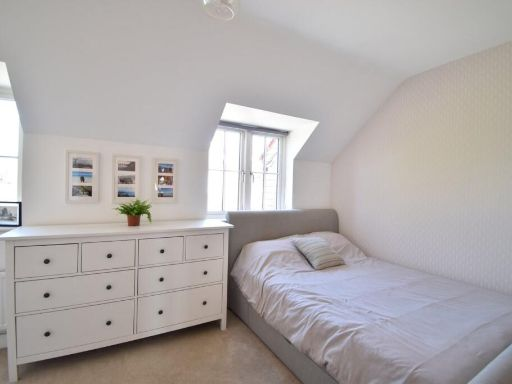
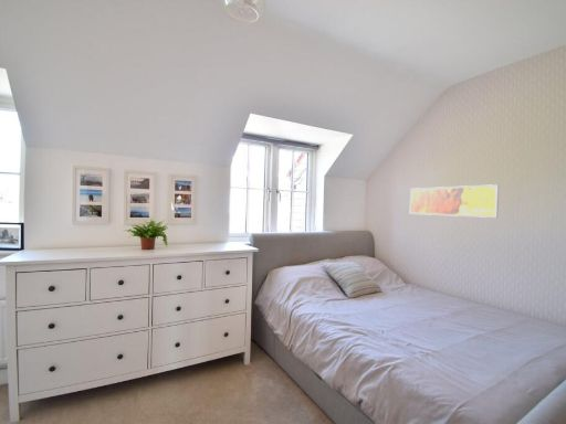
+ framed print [409,183,500,219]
